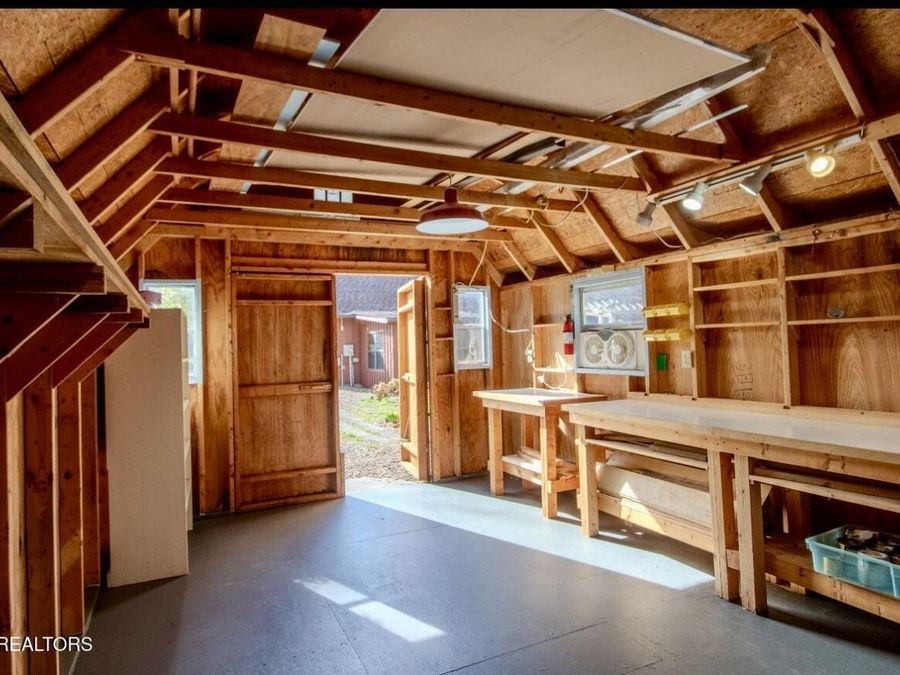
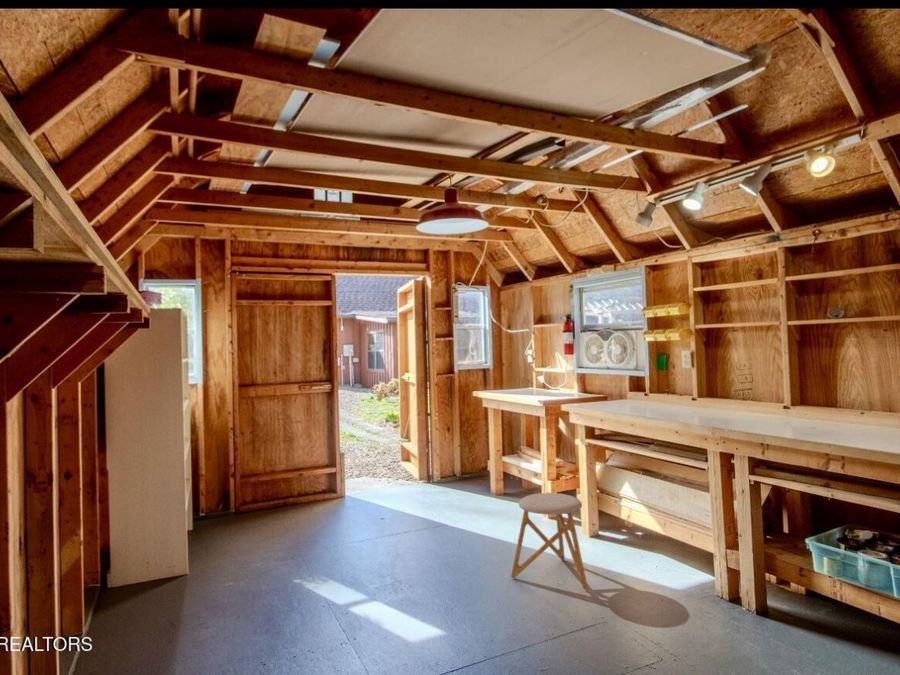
+ stool [510,492,589,591]
